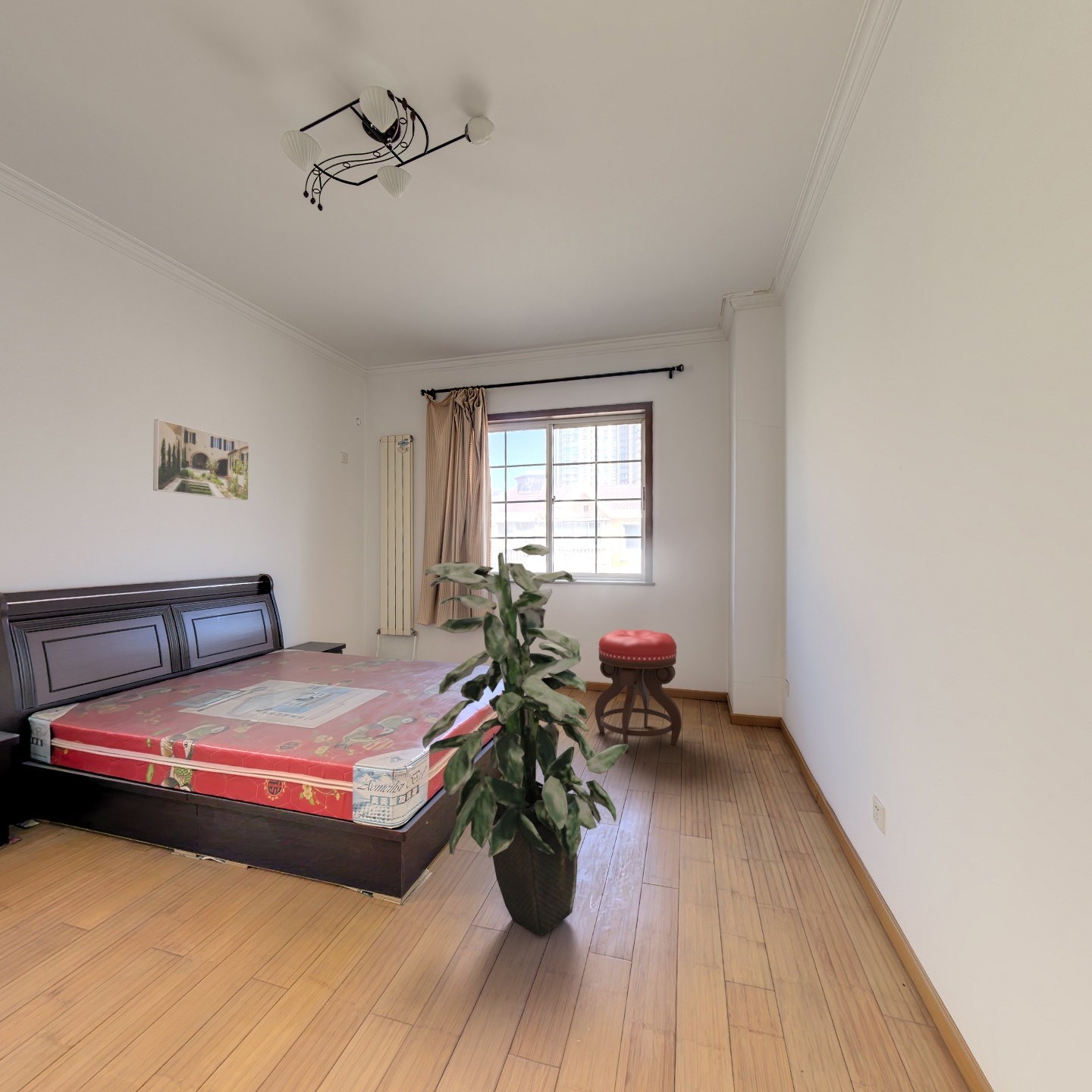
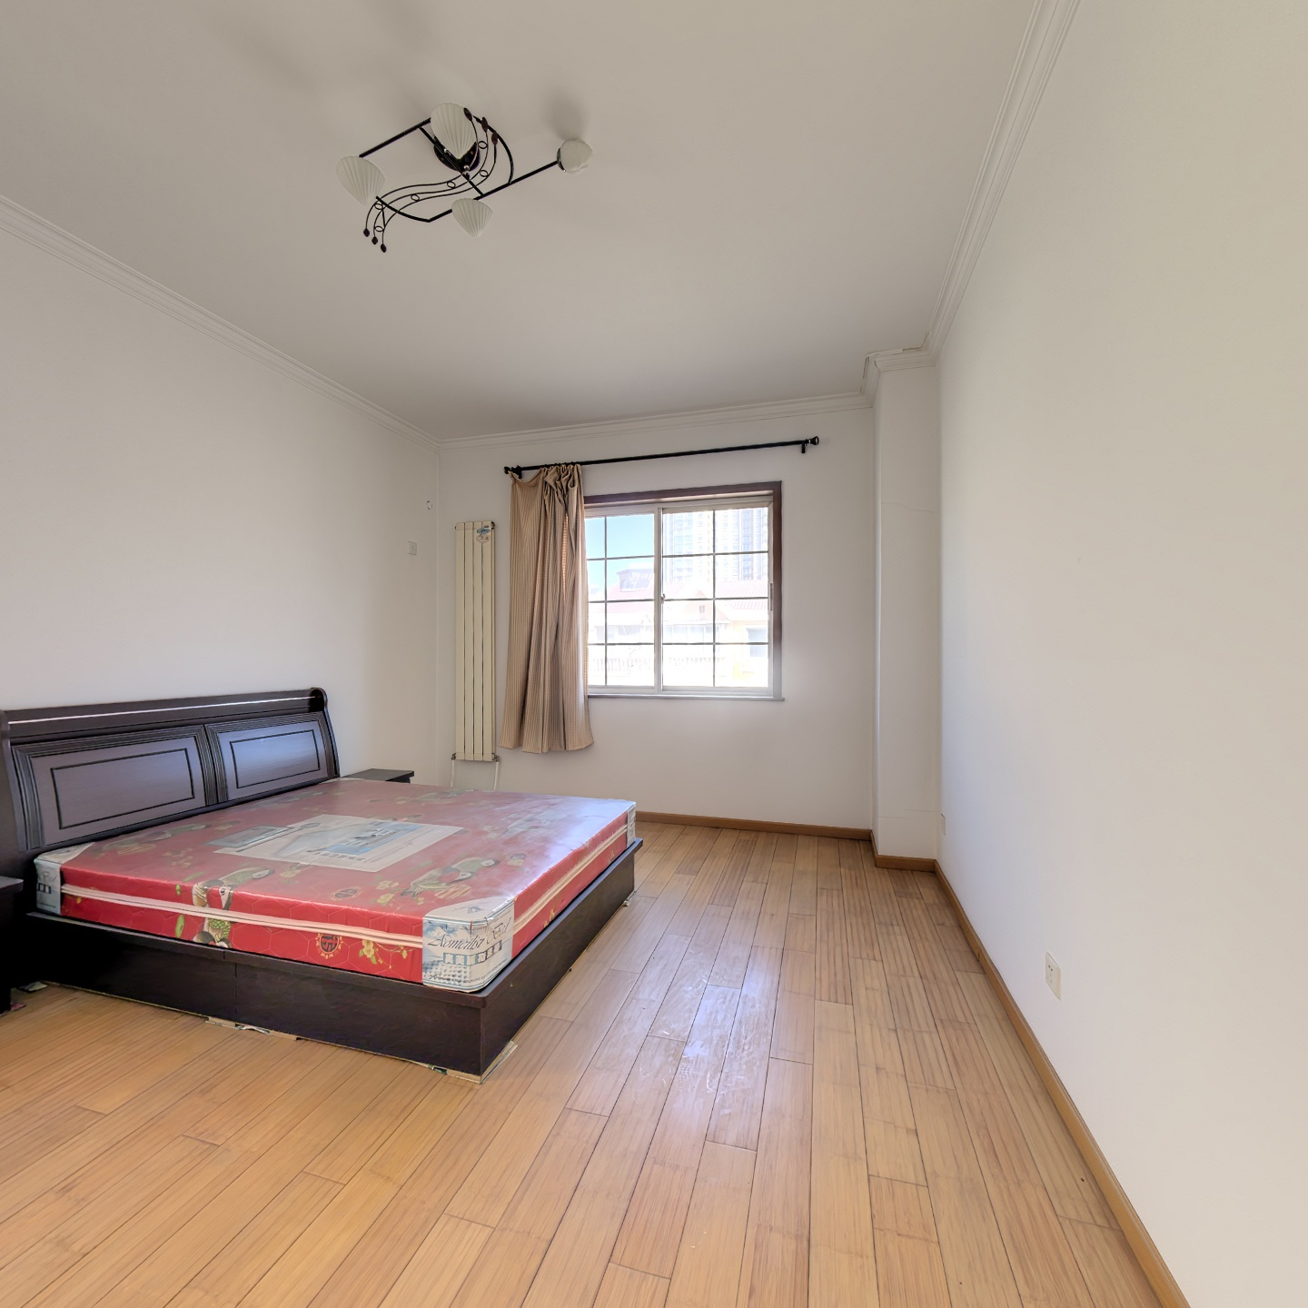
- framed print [152,419,249,501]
- stool [594,629,682,753]
- indoor plant [422,544,629,936]
